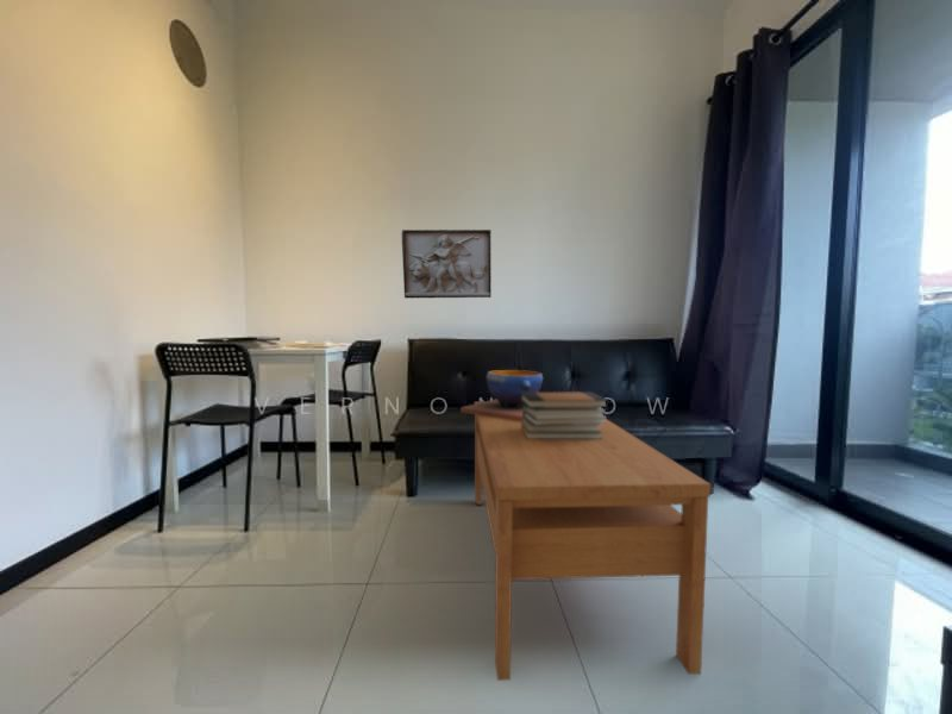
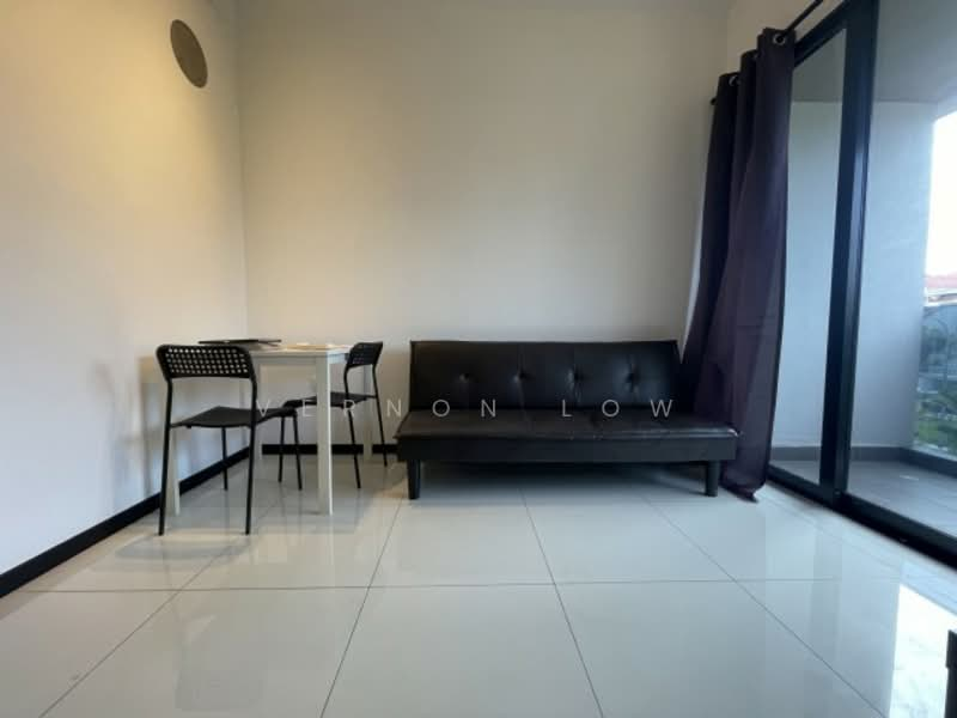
- decorative bowl [461,369,544,421]
- book stack [520,390,609,439]
- wall relief [401,228,493,300]
- coffee table [474,401,712,682]
